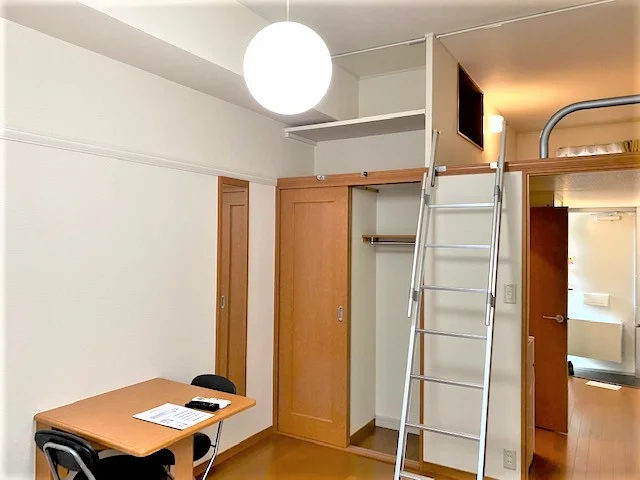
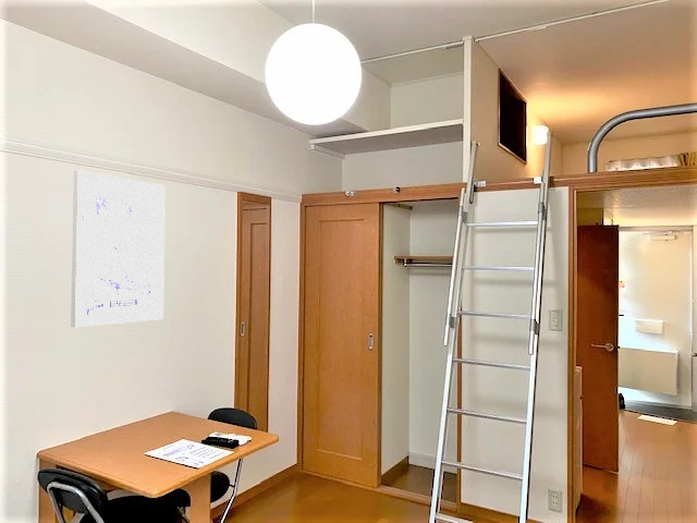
+ wall art [70,170,167,328]
